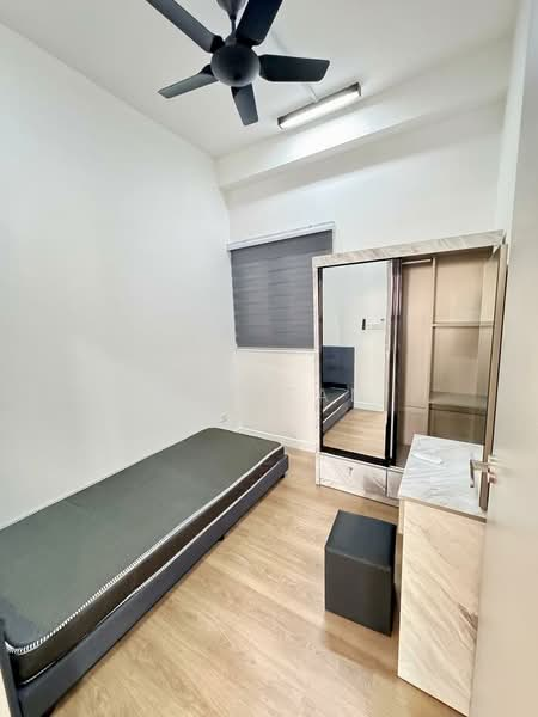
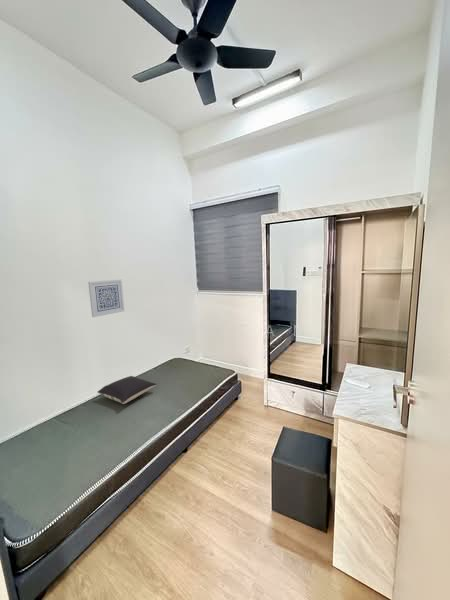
+ pillow [96,375,158,405]
+ wall art [87,278,125,318]
